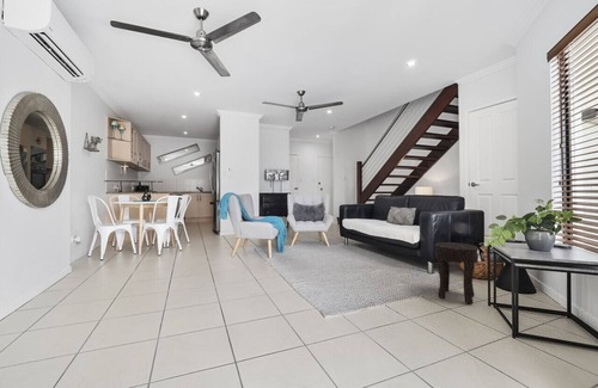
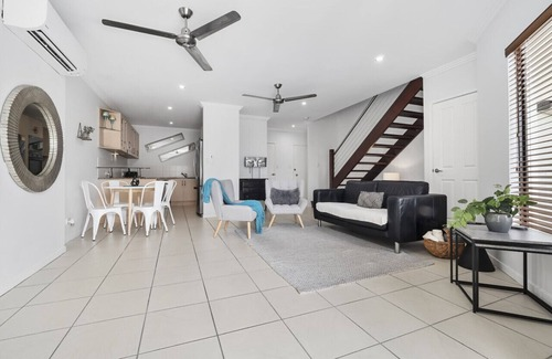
- side table [434,241,480,306]
